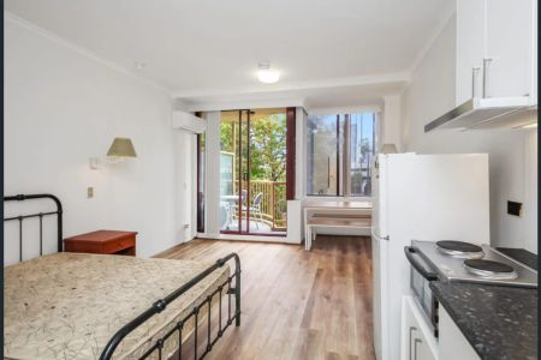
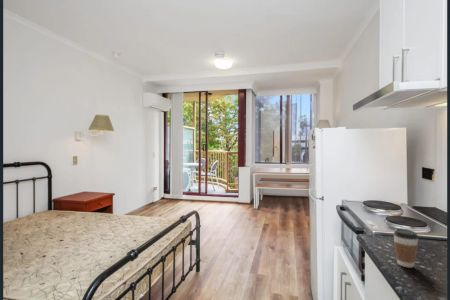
+ coffee cup [392,227,420,269]
